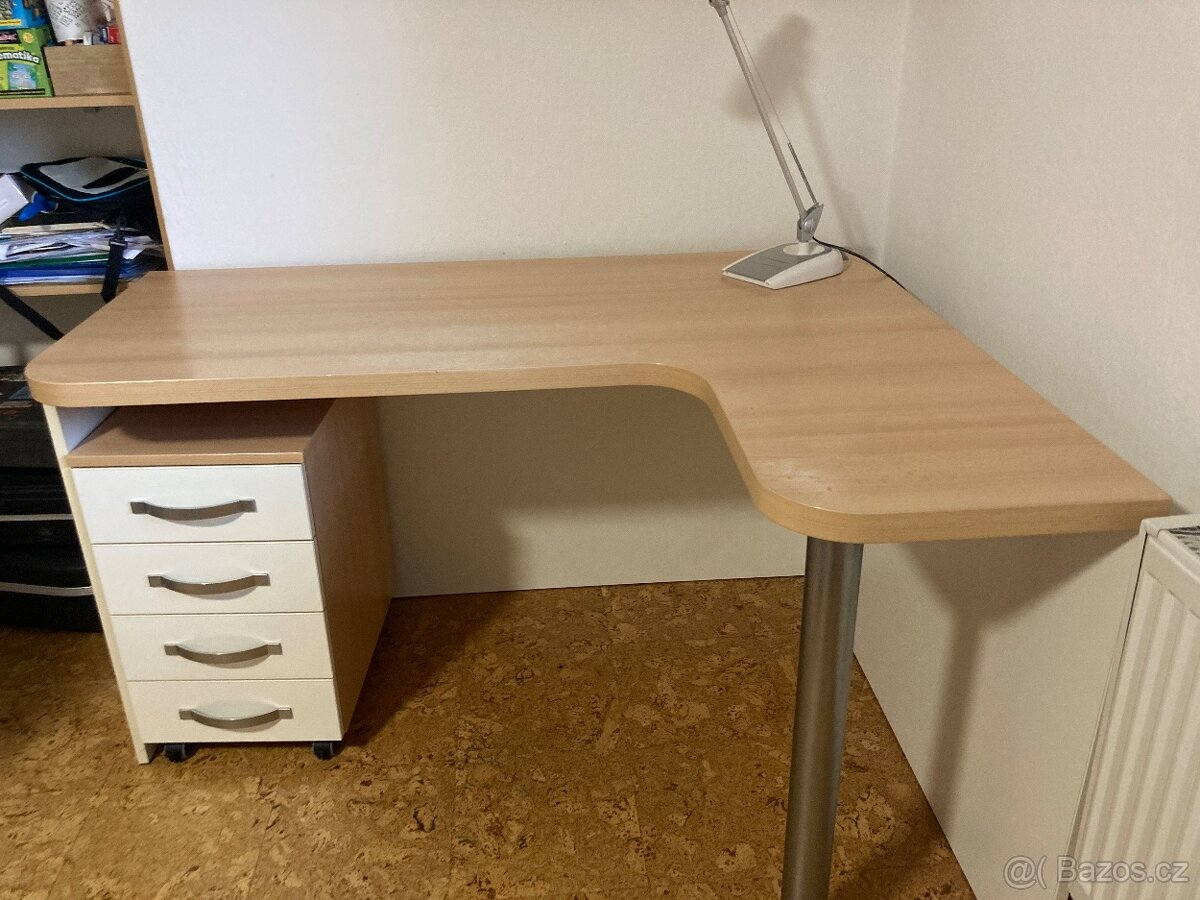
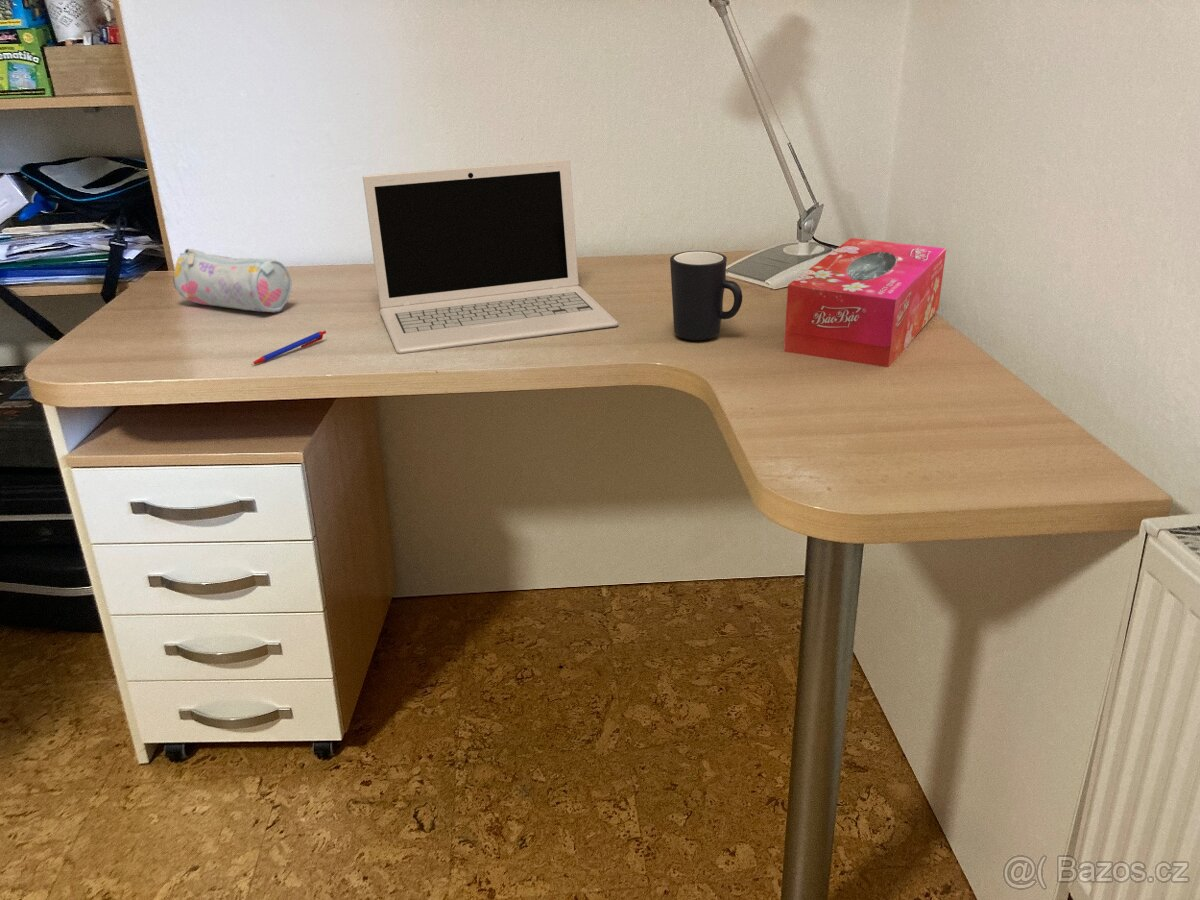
+ pencil case [172,247,293,313]
+ pen [251,330,327,365]
+ mug [669,250,743,341]
+ laptop [362,158,620,355]
+ tissue box [783,237,947,368]
